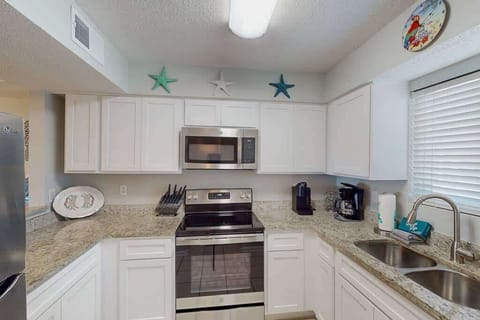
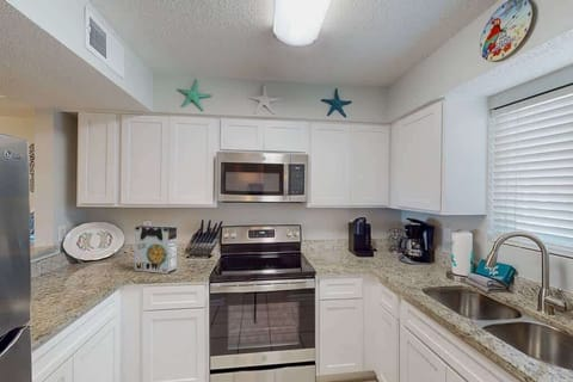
+ cereal box [134,224,178,275]
